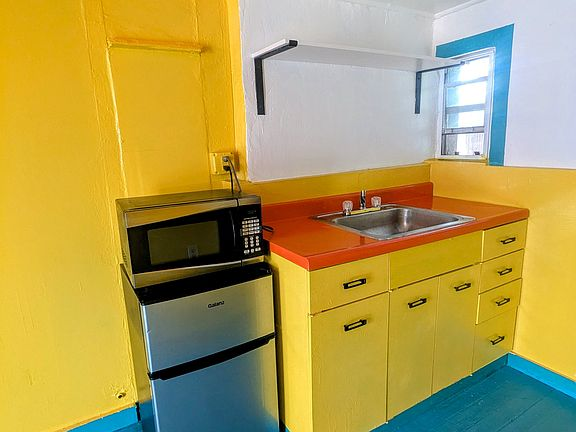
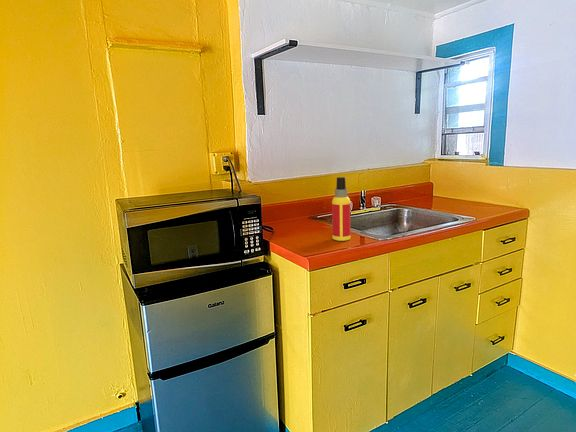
+ spray bottle [331,176,351,242]
